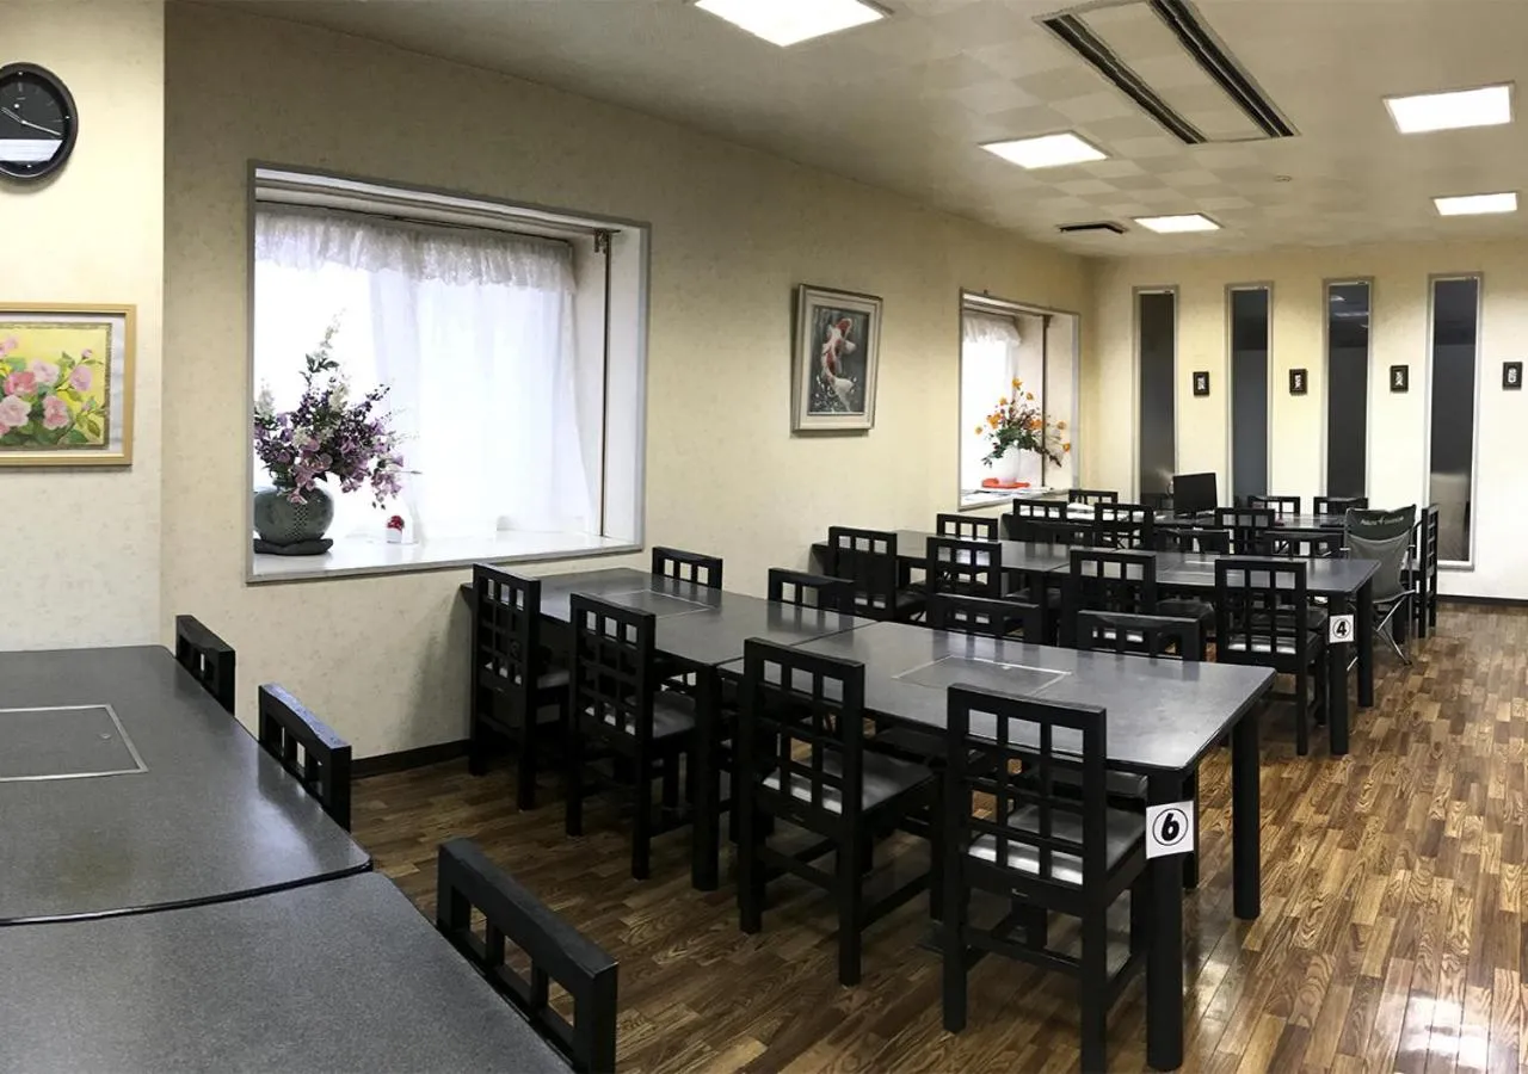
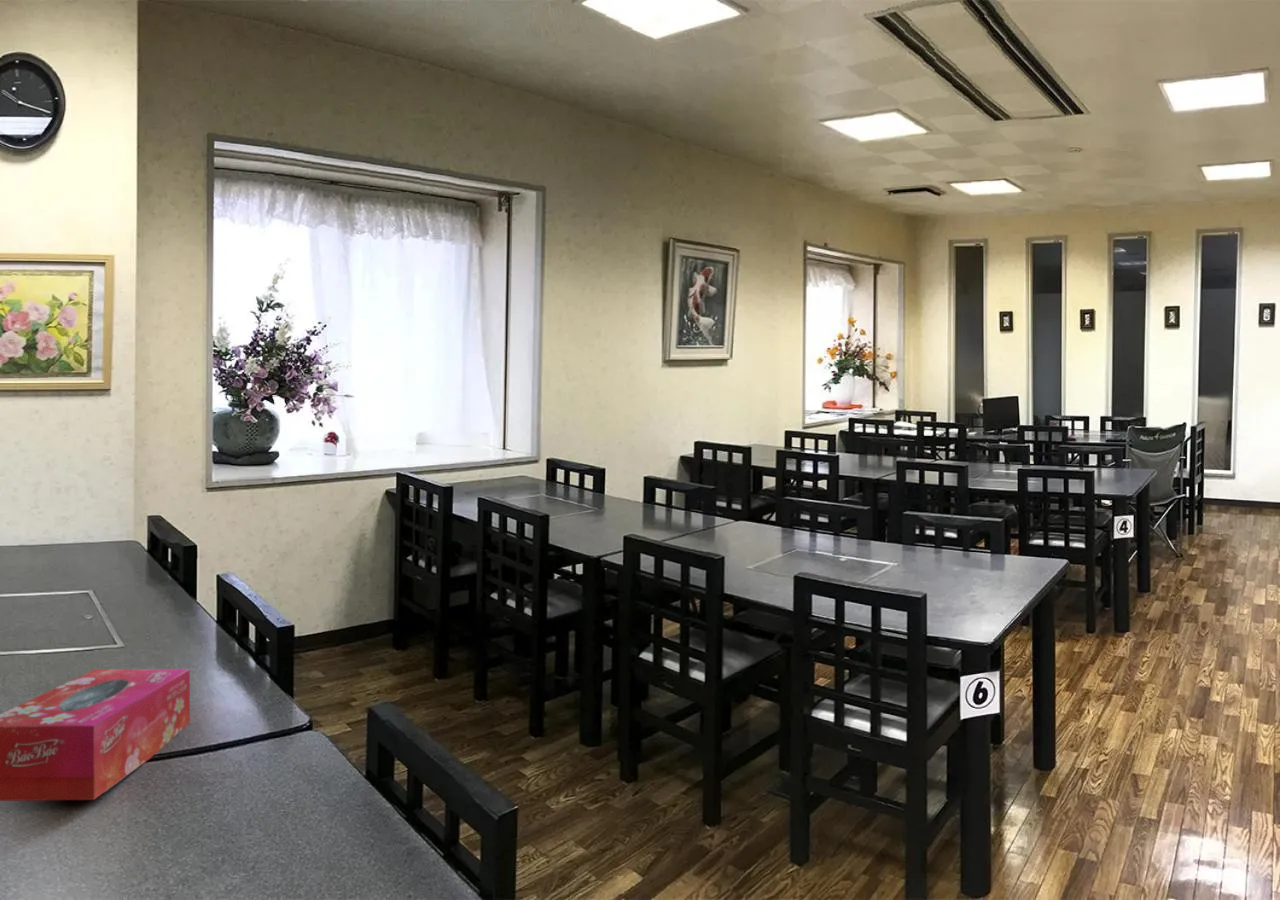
+ tissue box [0,668,191,802]
